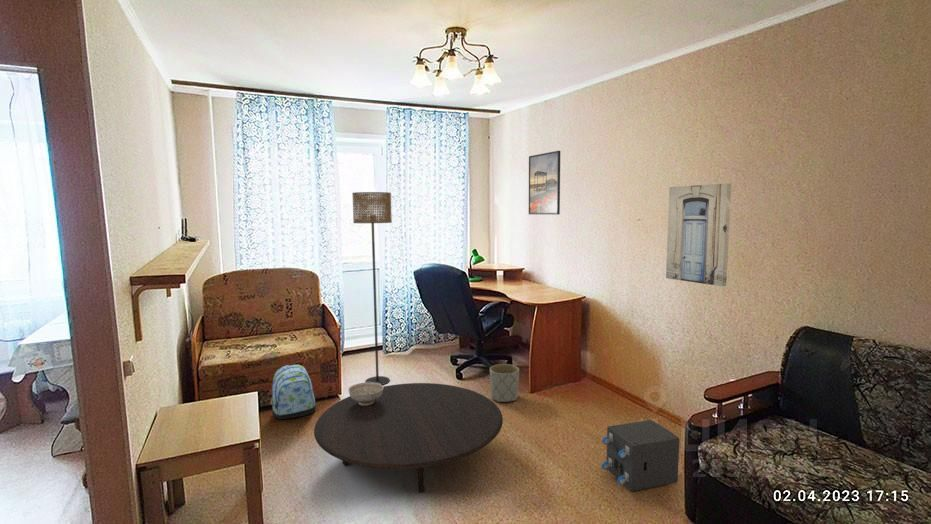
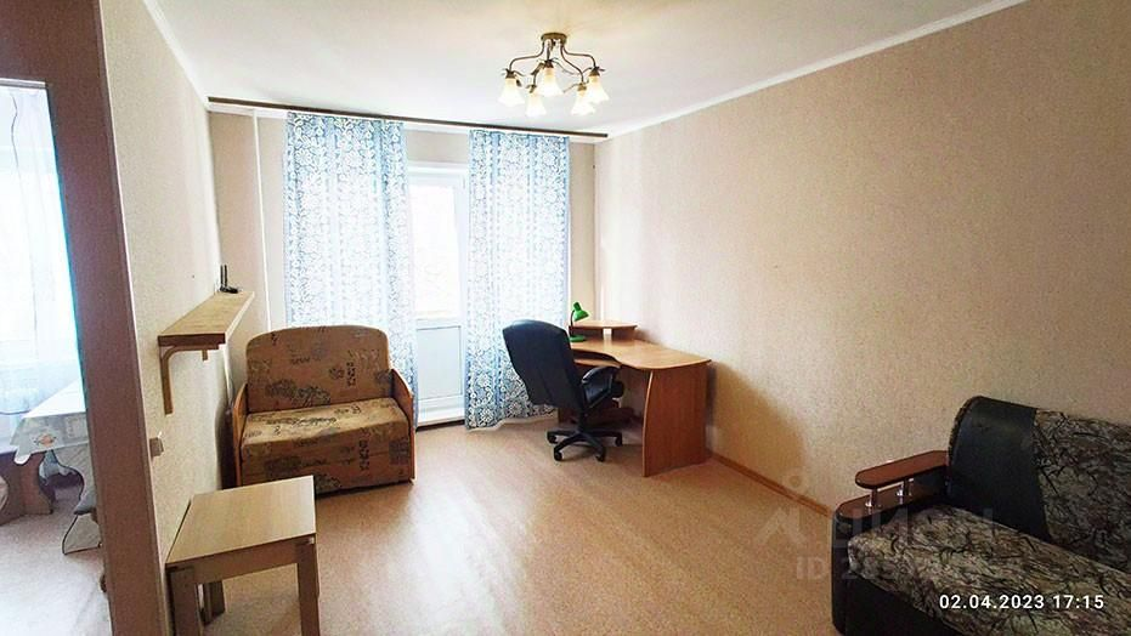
- table [313,382,504,494]
- wall art [665,183,732,287]
- planter [489,363,520,403]
- speaker [601,419,680,492]
- decorative bowl [347,382,384,406]
- backpack [269,364,317,420]
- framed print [528,150,561,216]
- floor lamp [351,191,393,386]
